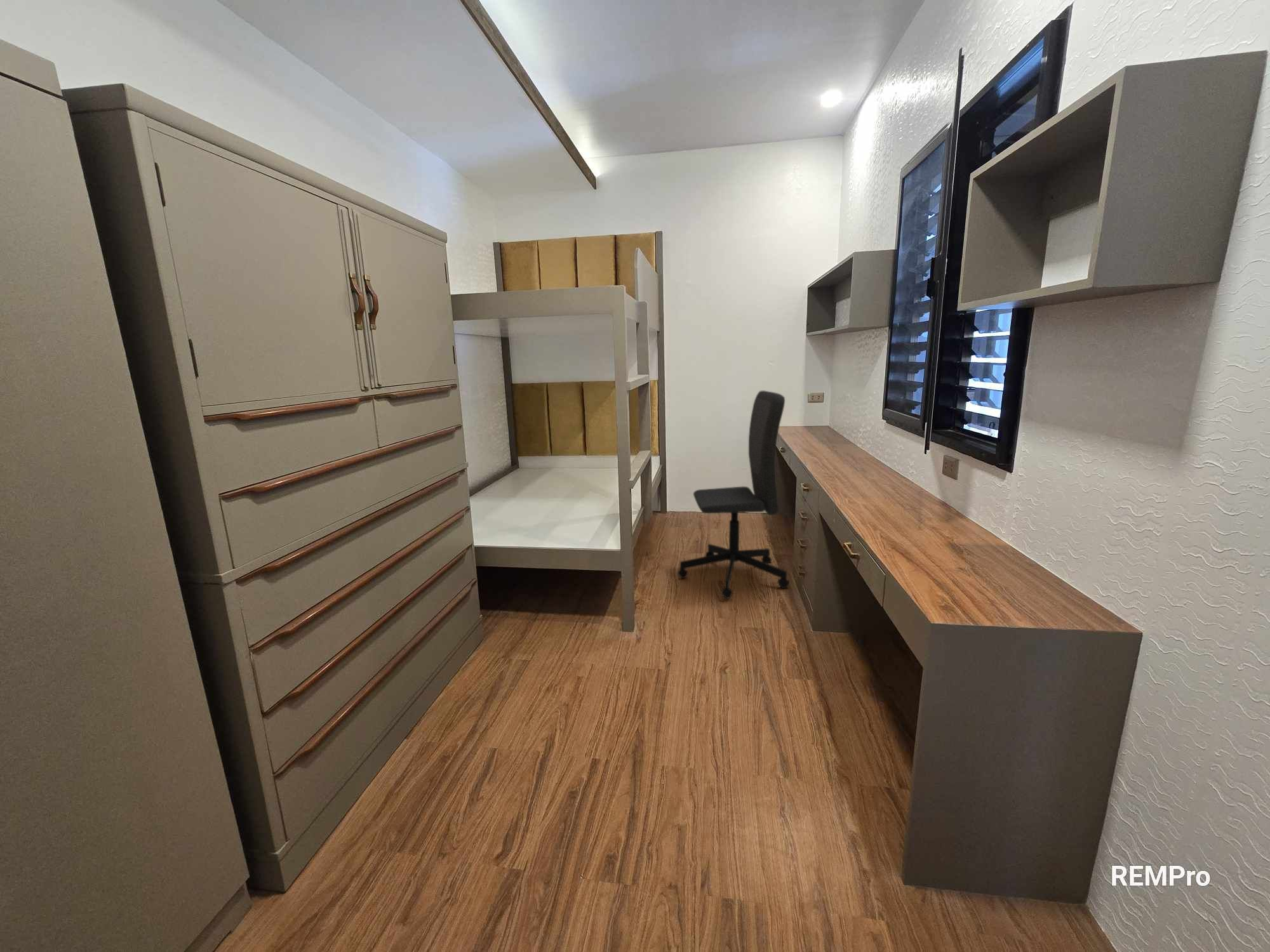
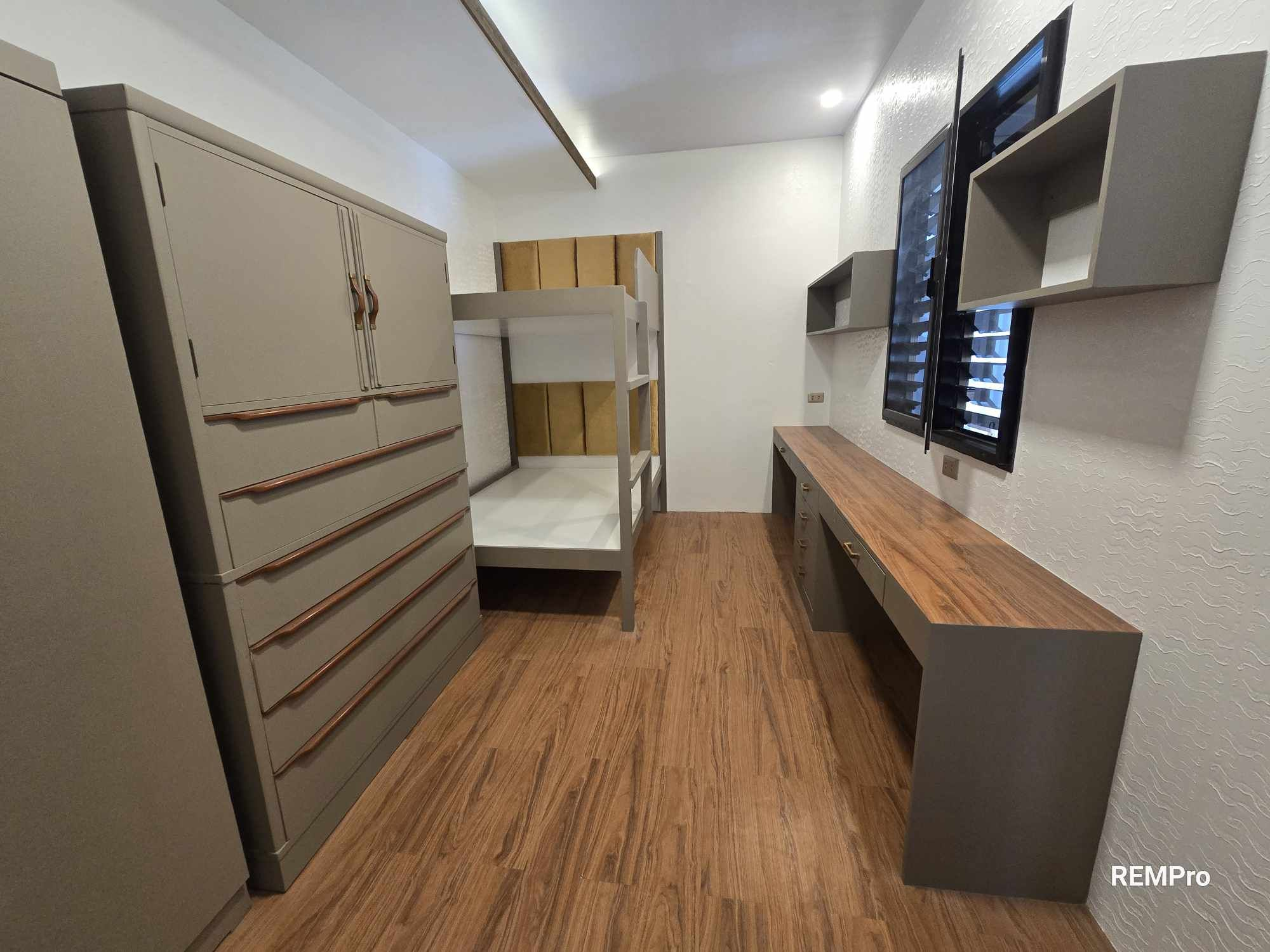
- office chair [677,390,790,599]
